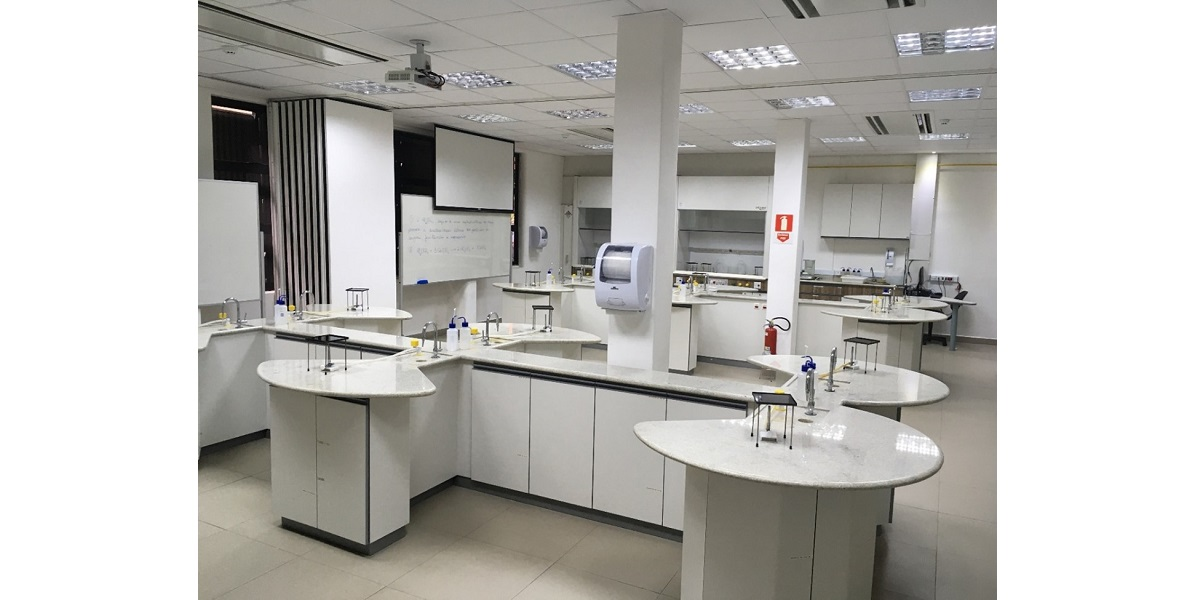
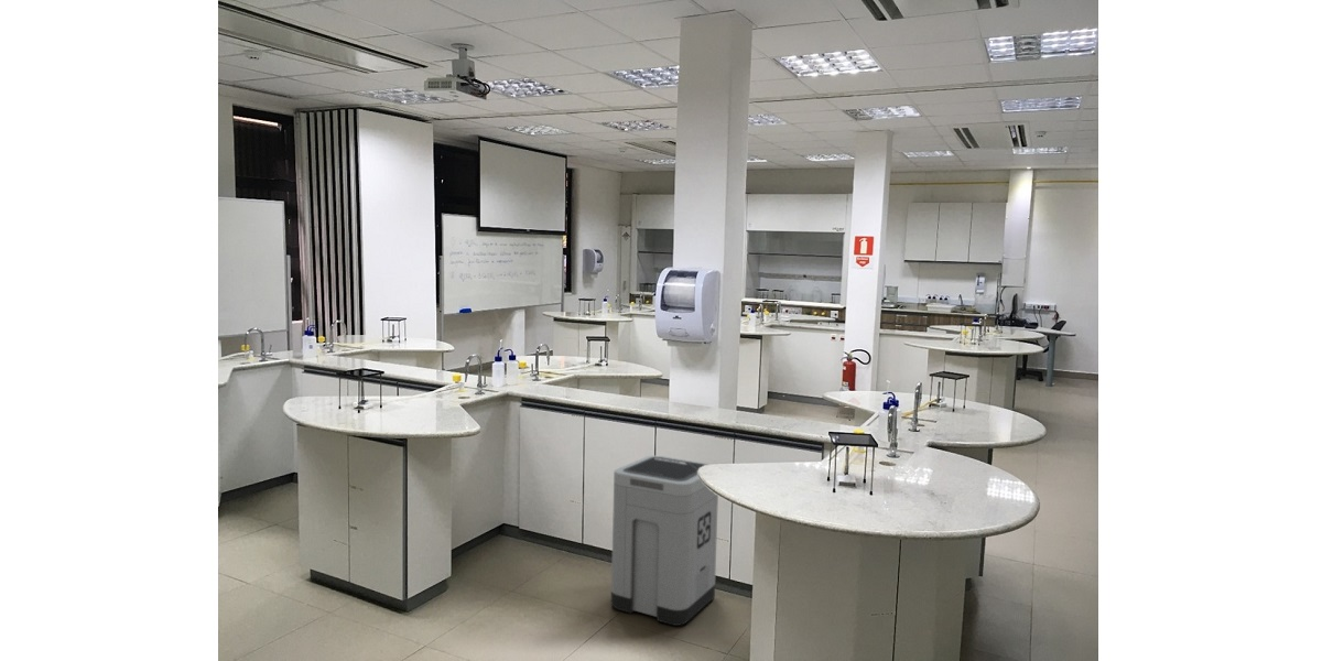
+ trash can [610,455,719,627]
